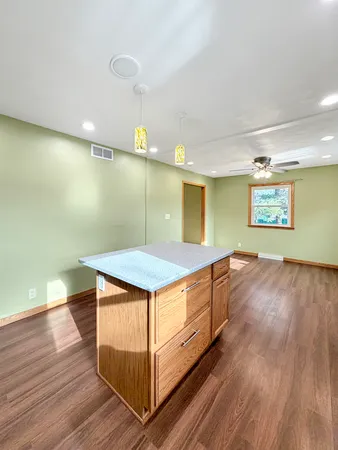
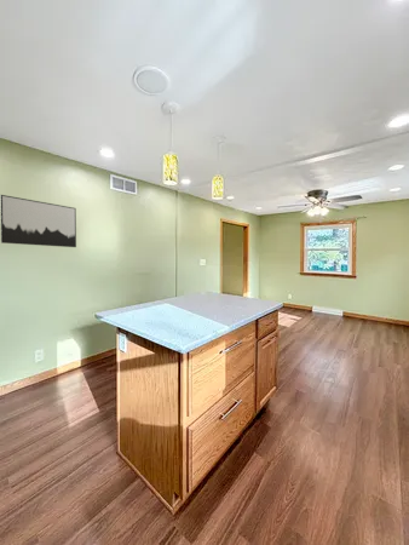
+ wall art [0,194,77,248]
